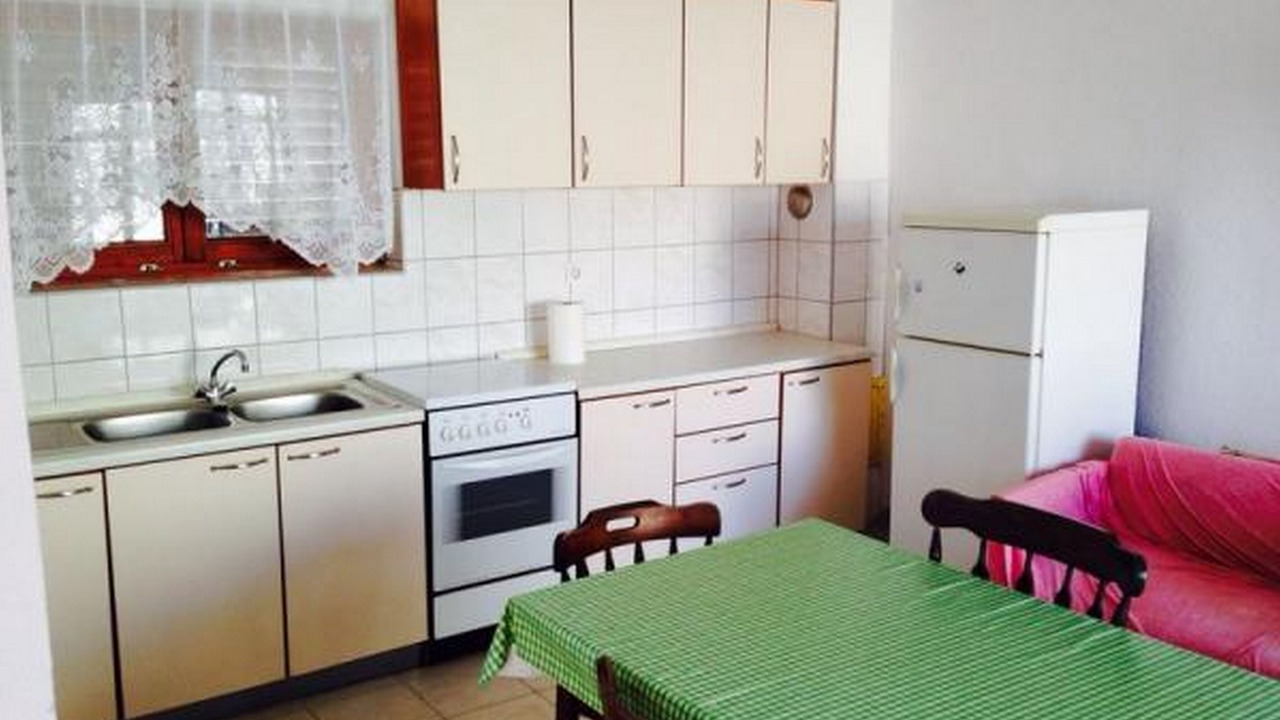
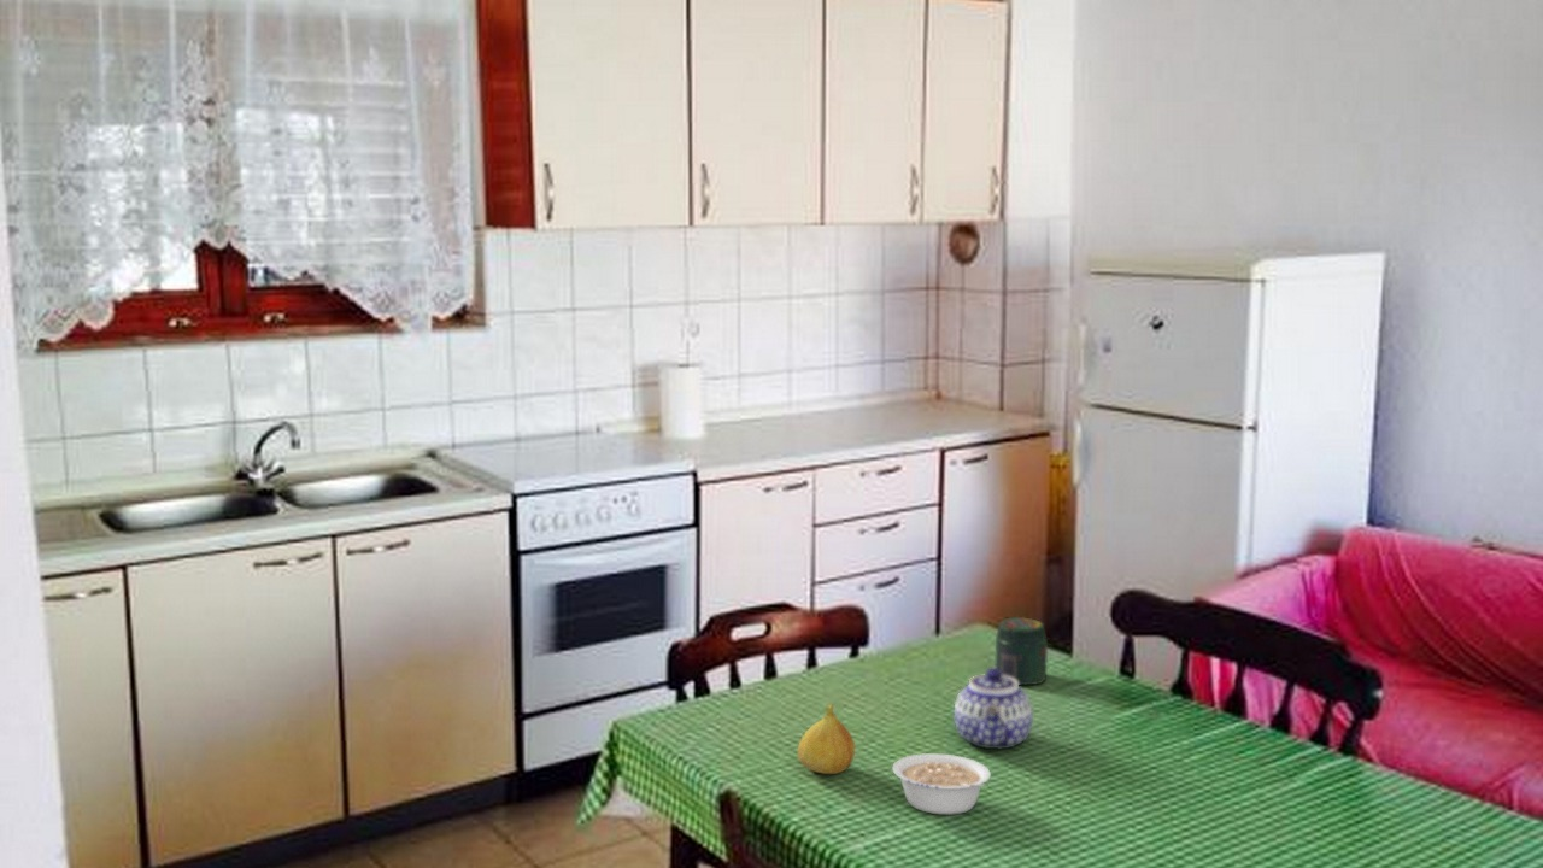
+ fruit [797,703,856,775]
+ teapot [954,665,1034,750]
+ legume [891,752,992,816]
+ jar [995,616,1049,686]
